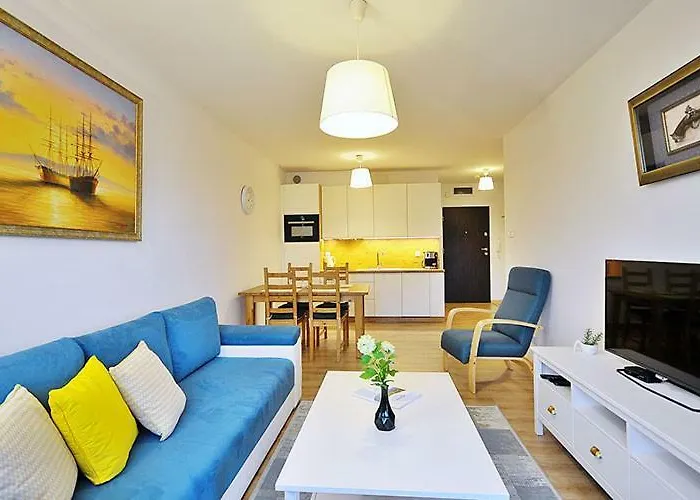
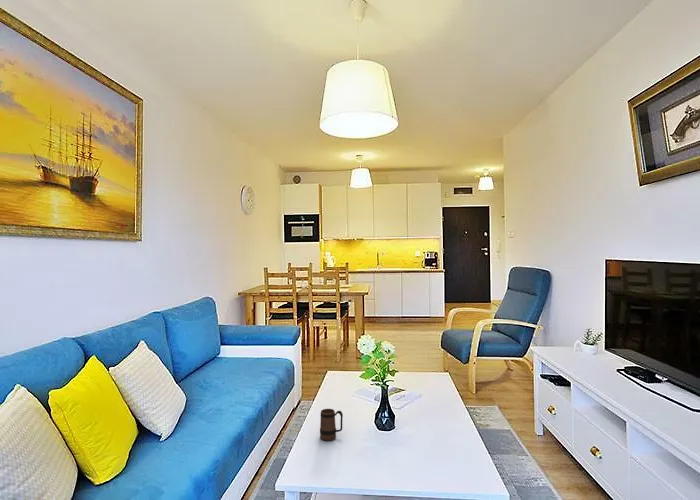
+ mug [319,408,344,442]
